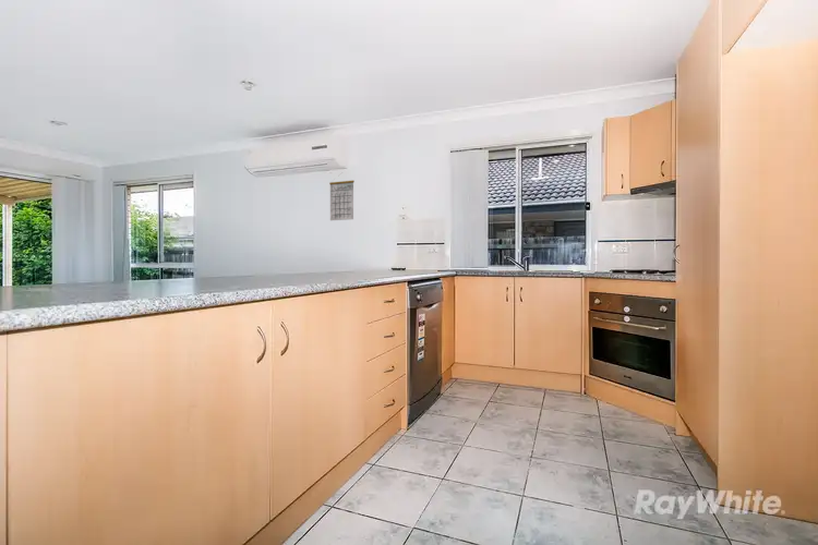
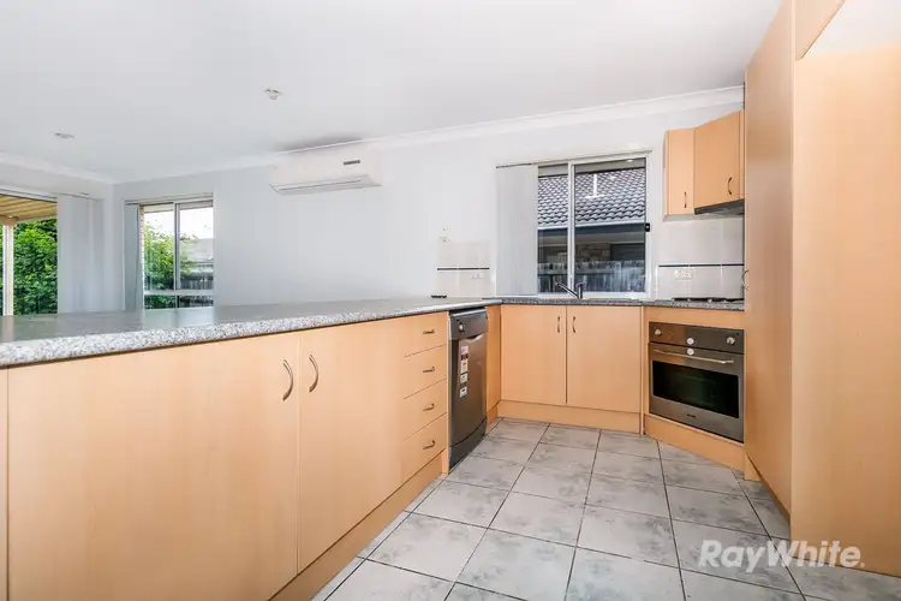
- calendar [328,172,356,221]
